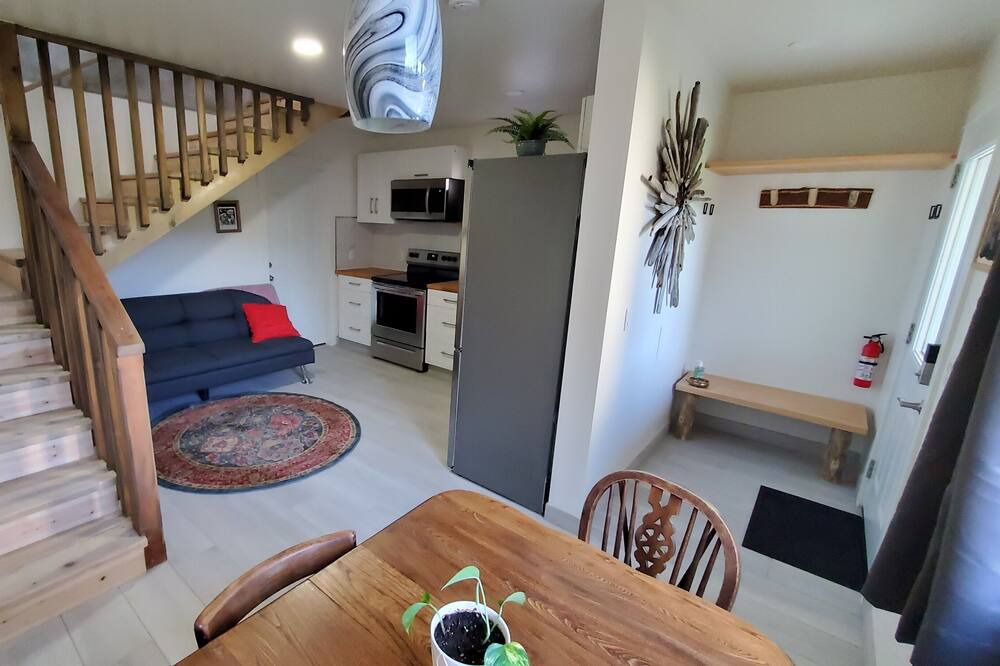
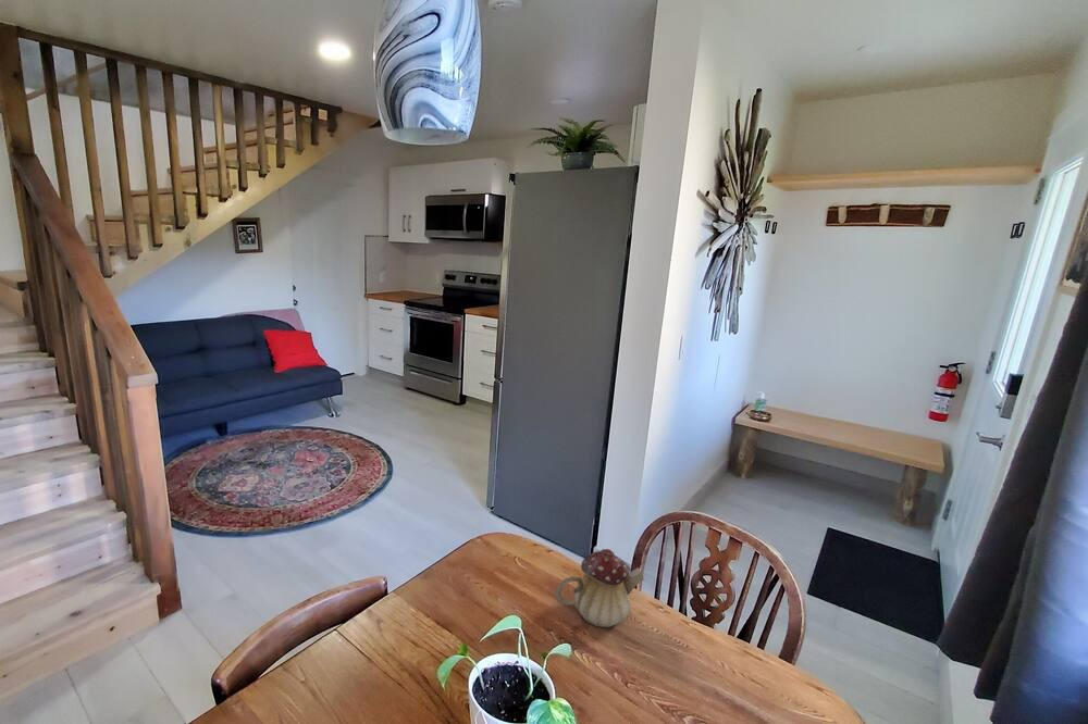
+ teapot [554,548,645,628]
